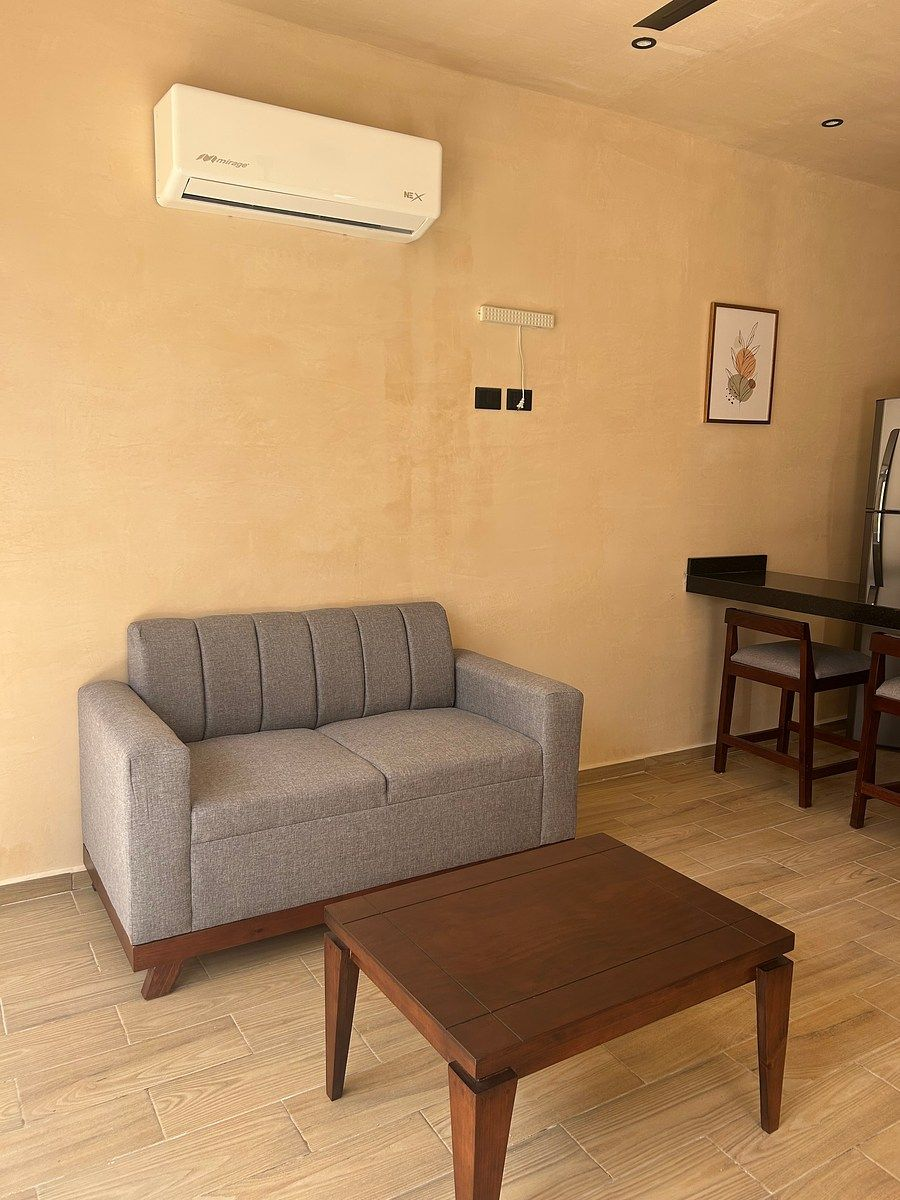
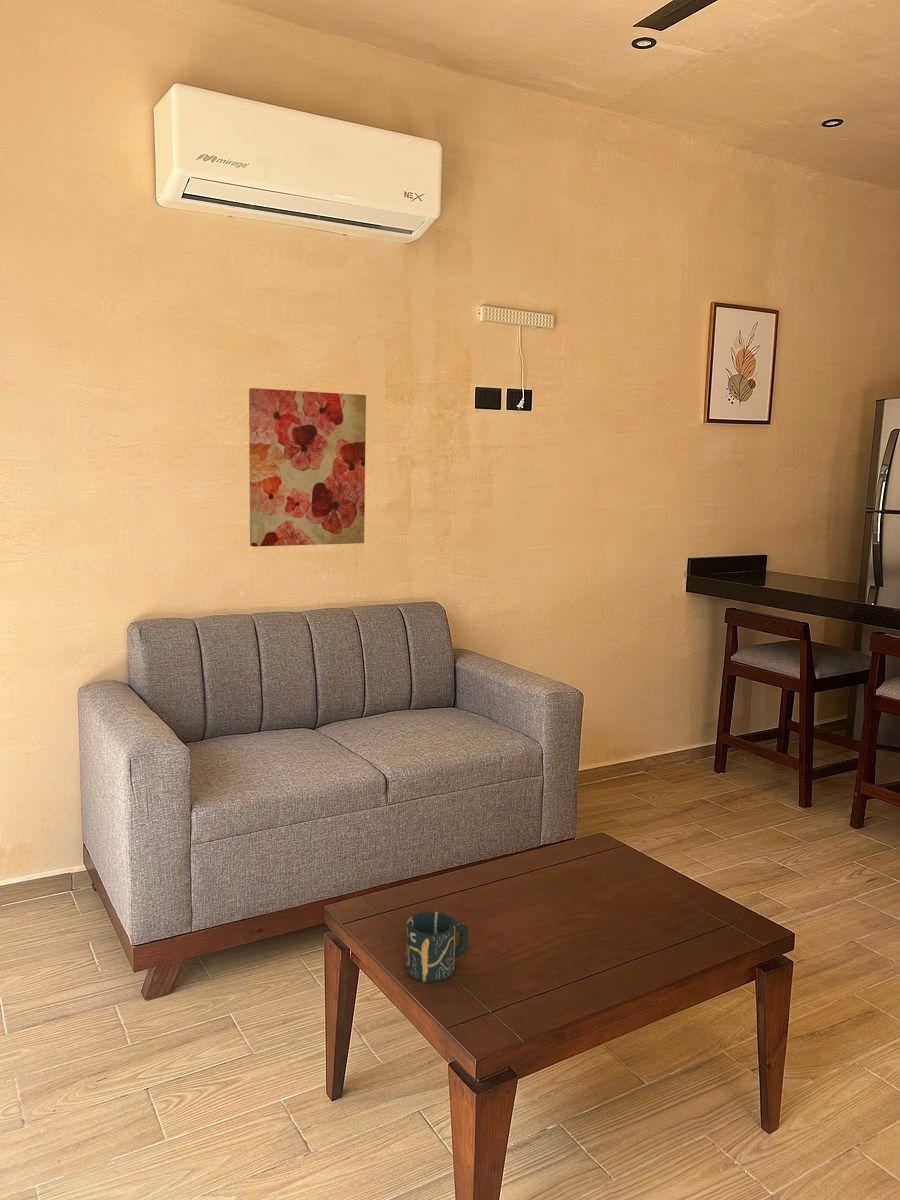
+ cup [405,911,469,983]
+ wall art [248,387,367,548]
